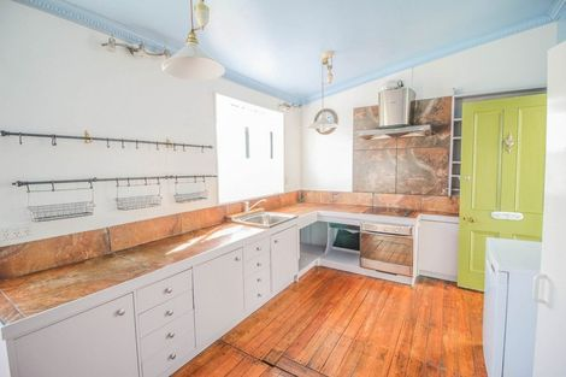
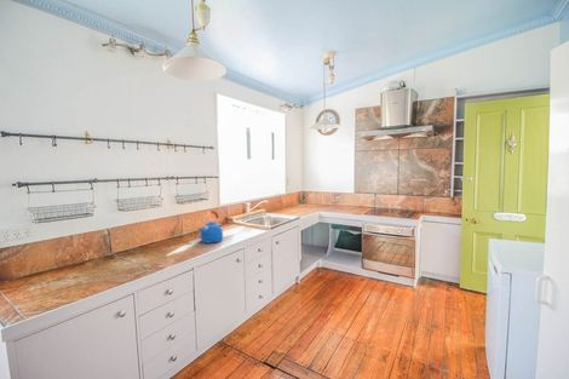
+ kettle [197,211,224,245]
